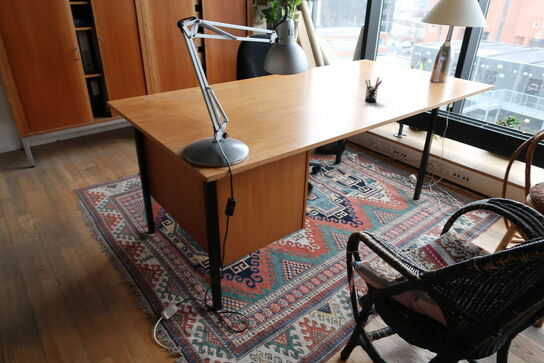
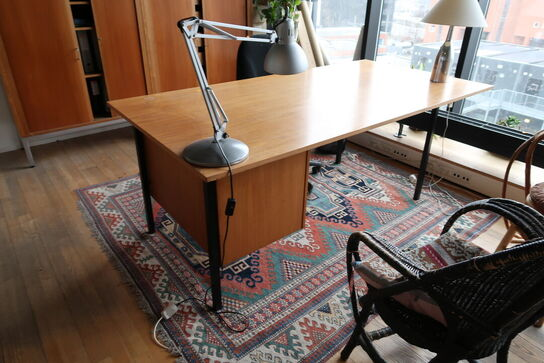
- pen holder [364,76,383,103]
